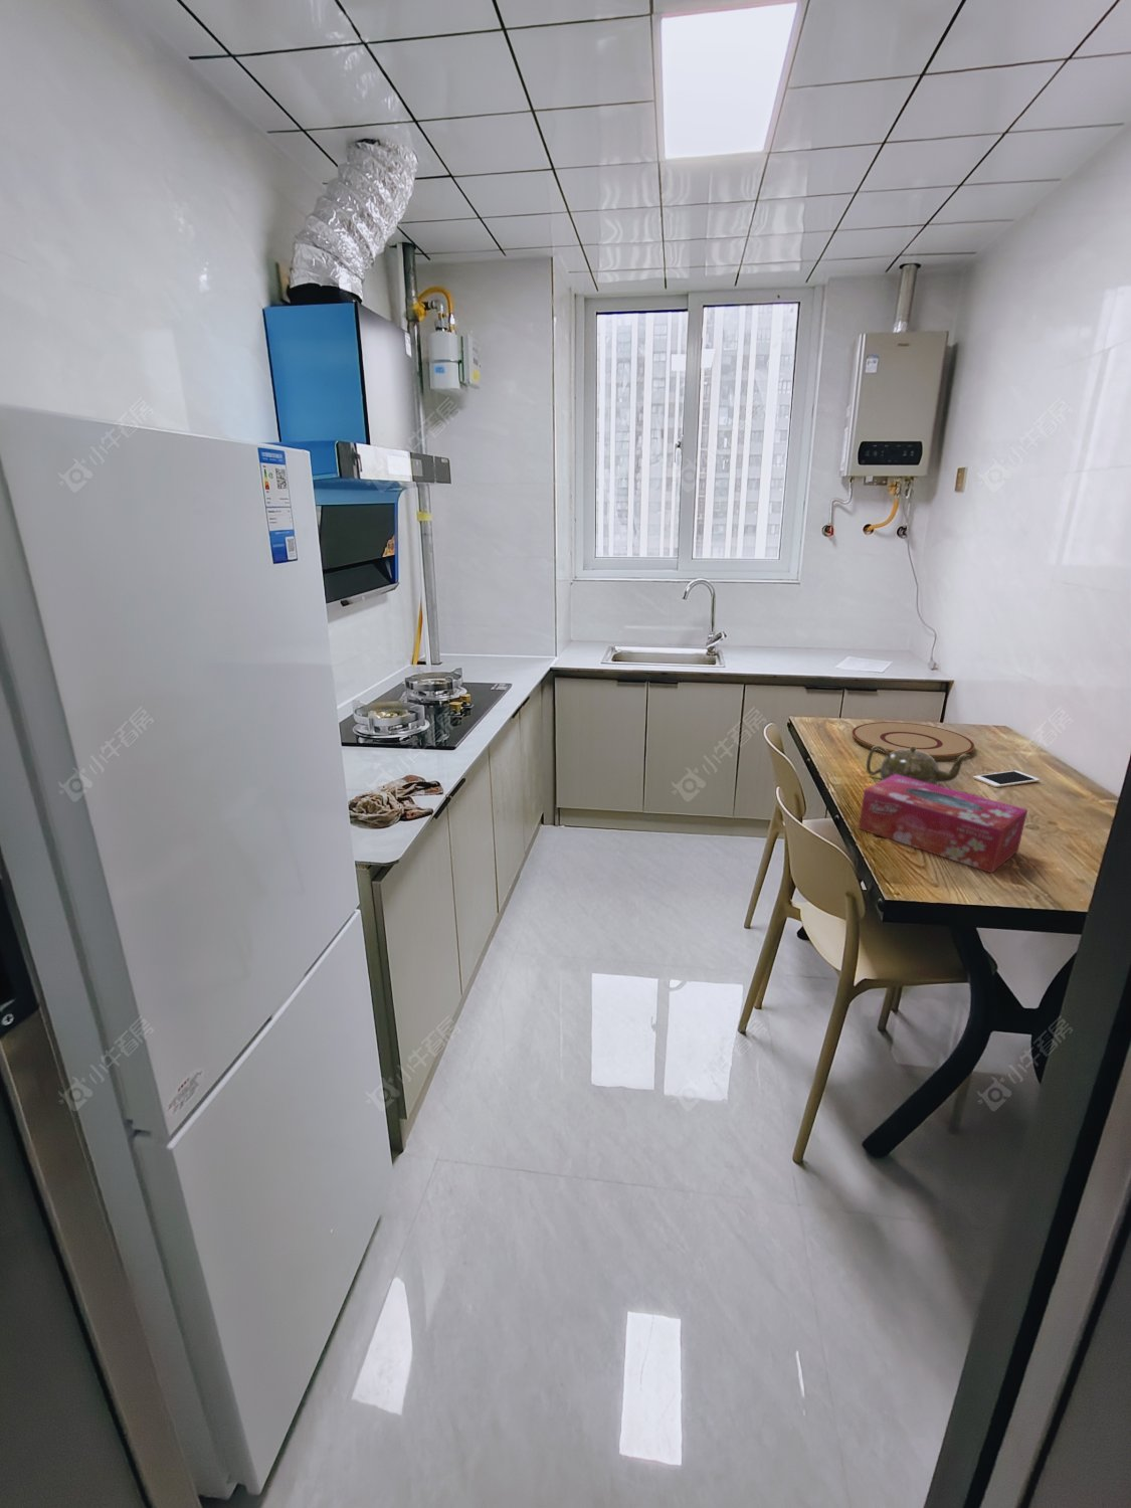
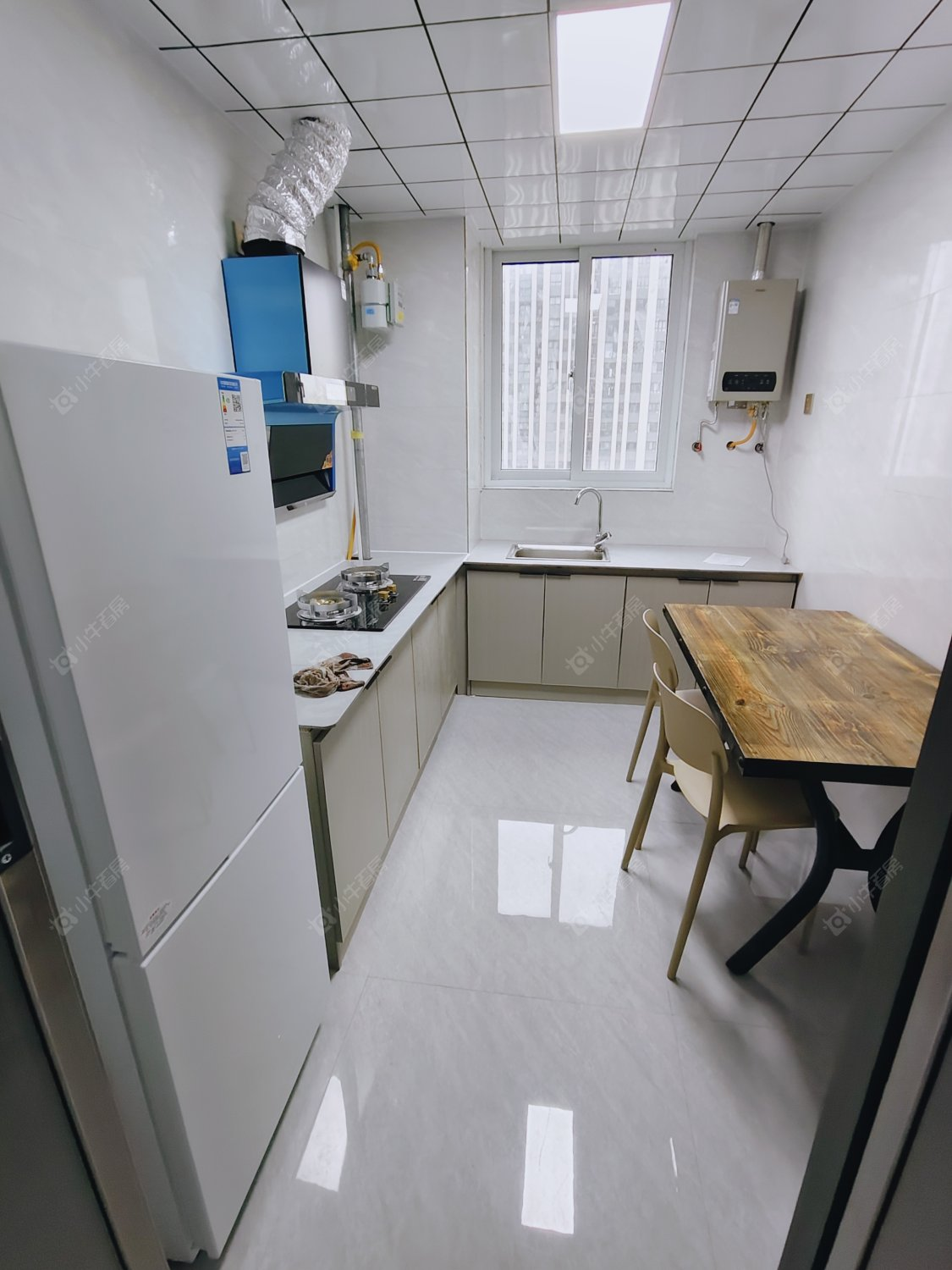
- teapot [866,746,971,785]
- tissue box [858,774,1029,875]
- cell phone [972,769,1041,788]
- plate [851,721,975,761]
